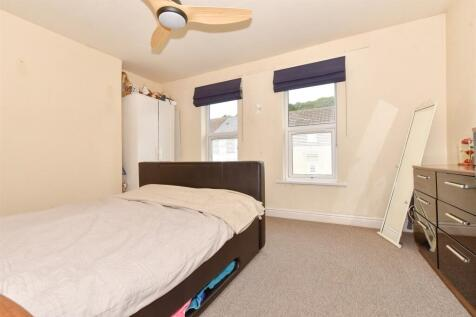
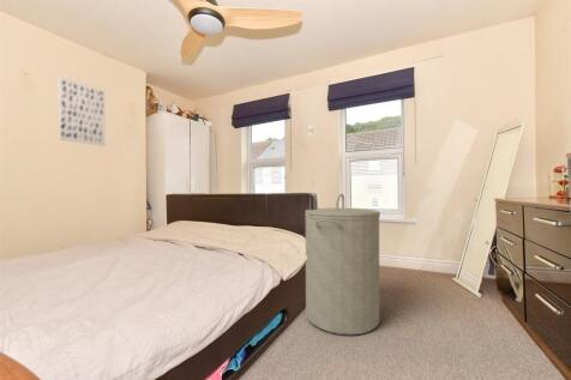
+ wall art [58,76,106,147]
+ laundry hamper [303,193,381,337]
